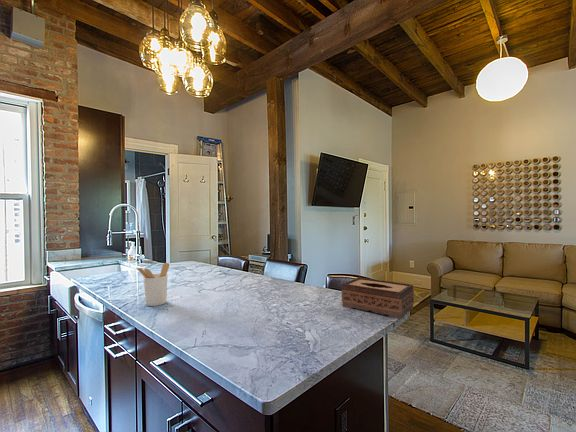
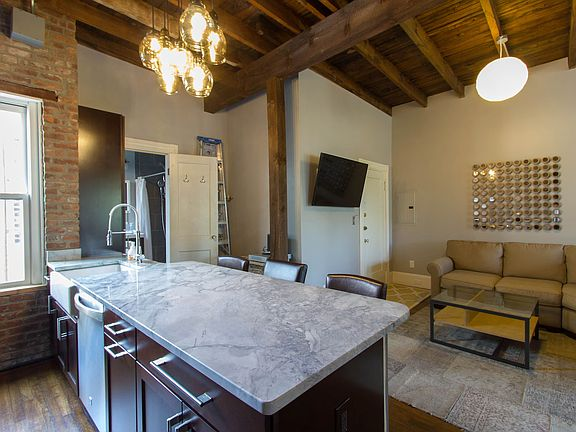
- utensil holder [135,262,170,307]
- tissue box [341,276,415,320]
